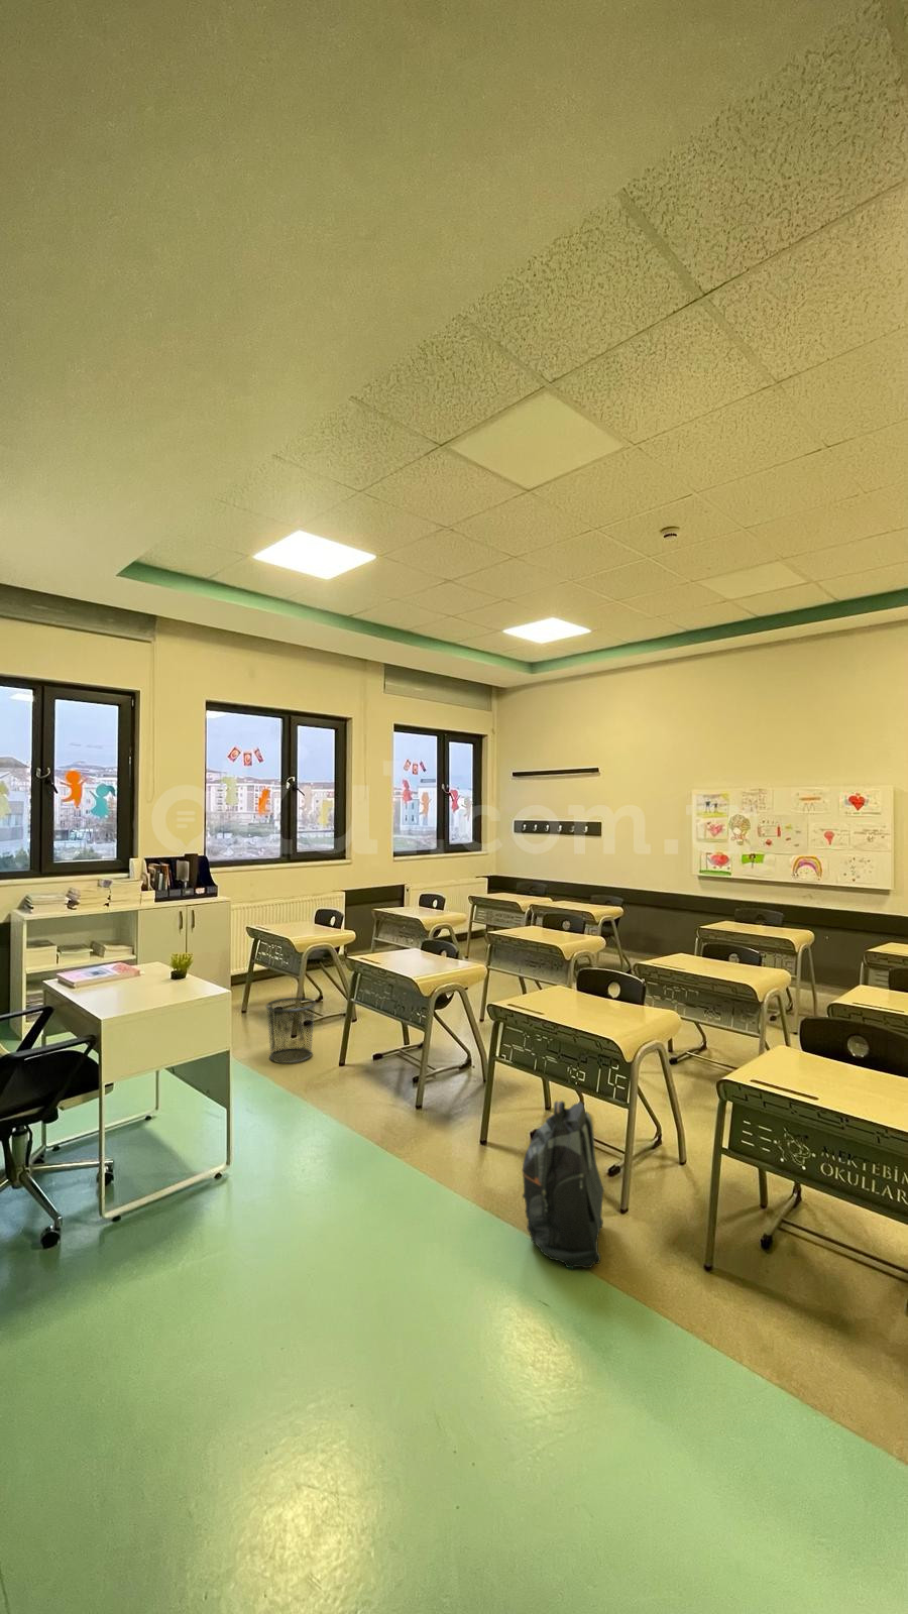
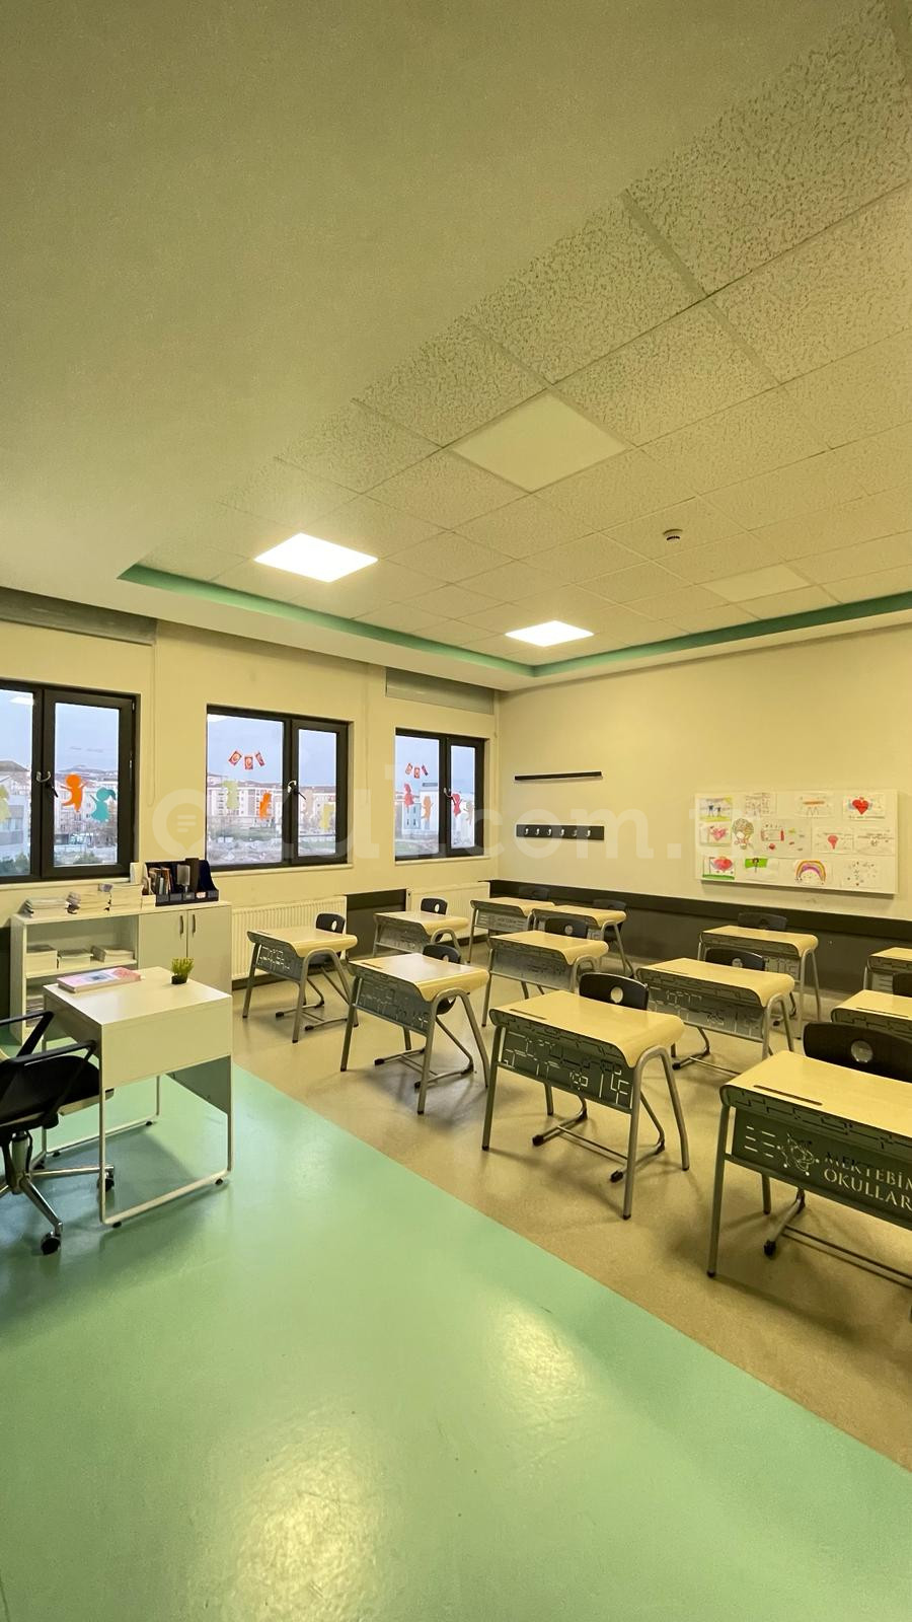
- waste bin [264,997,317,1064]
- backpack [521,1101,605,1270]
